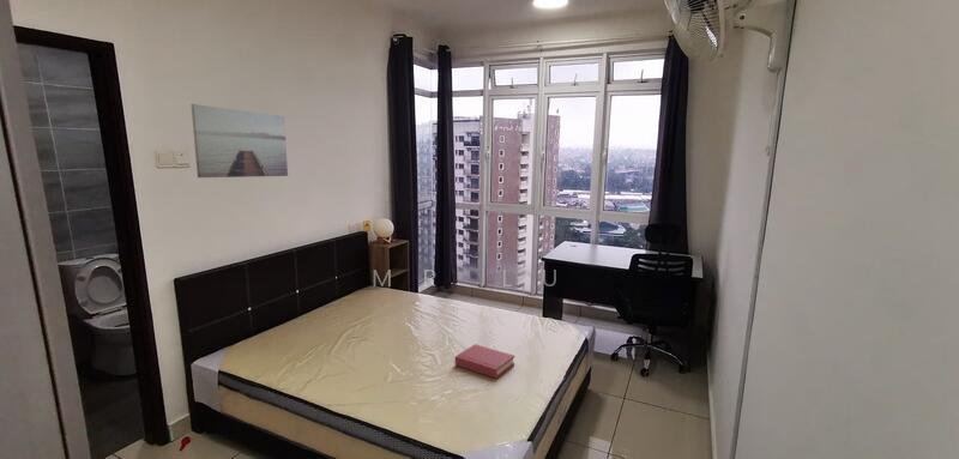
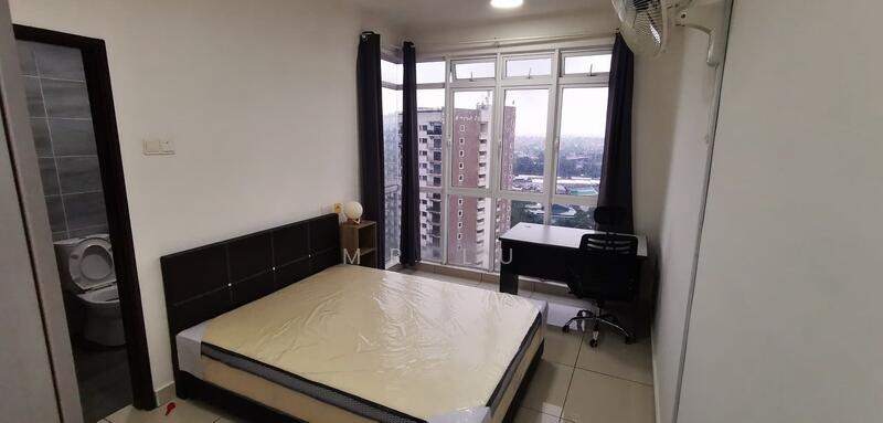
- hardback book [454,343,515,380]
- wall art [189,103,289,179]
